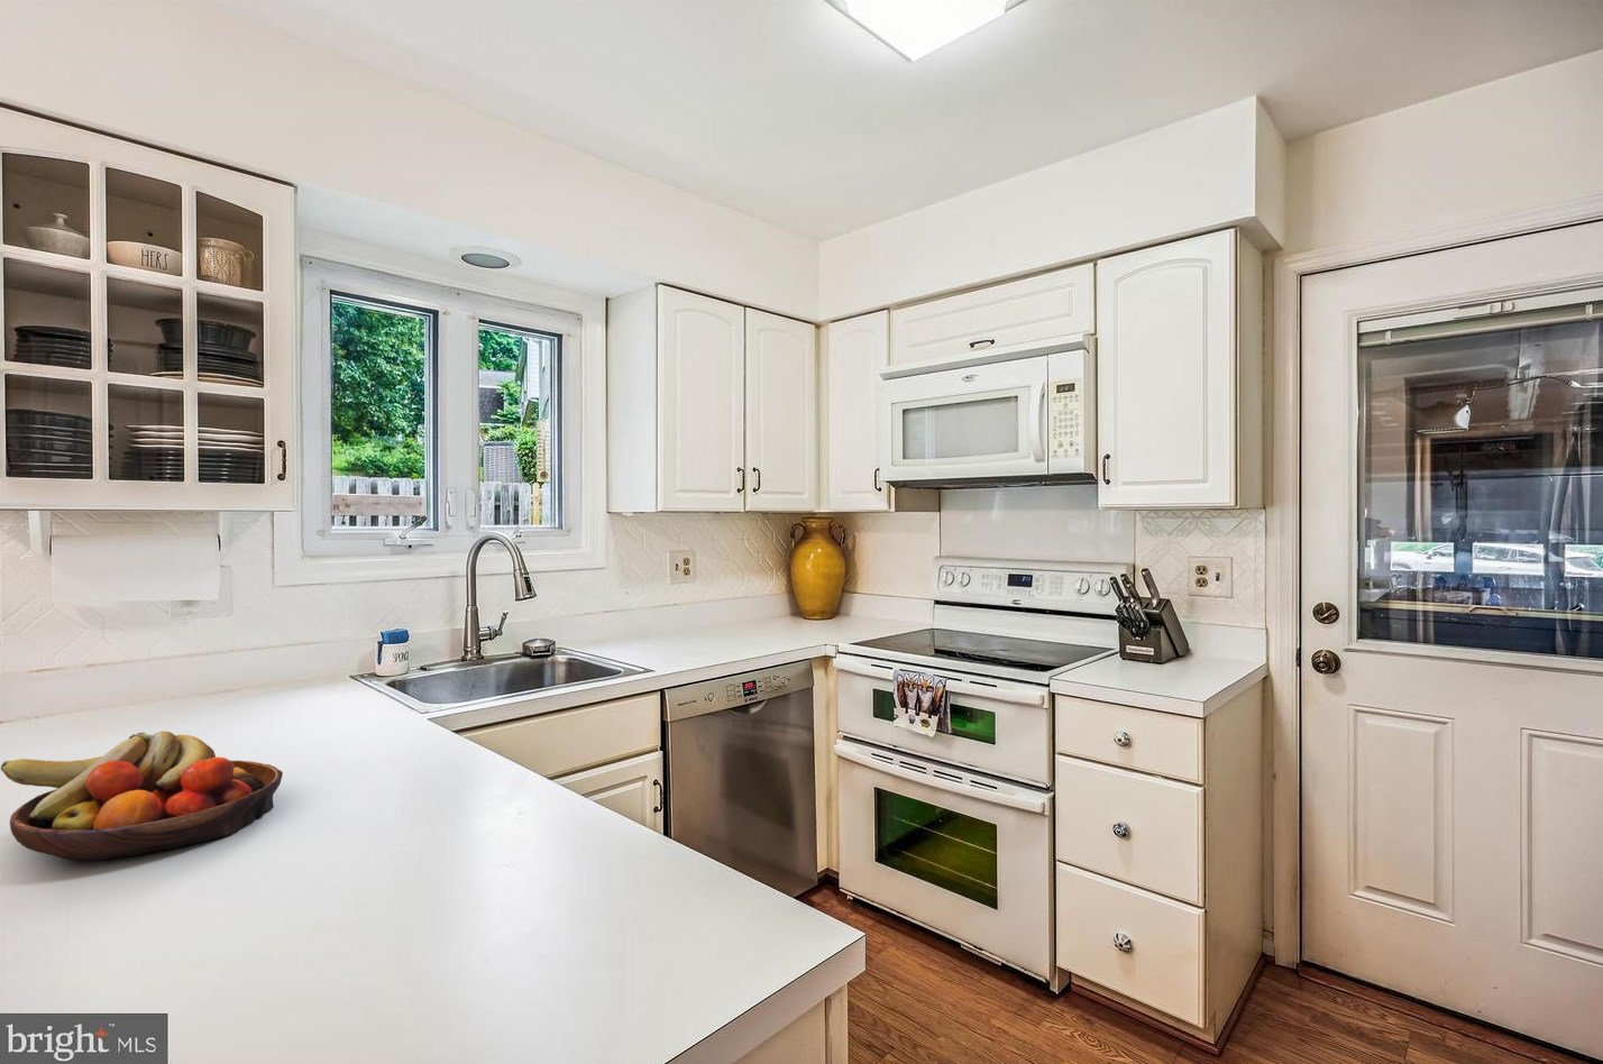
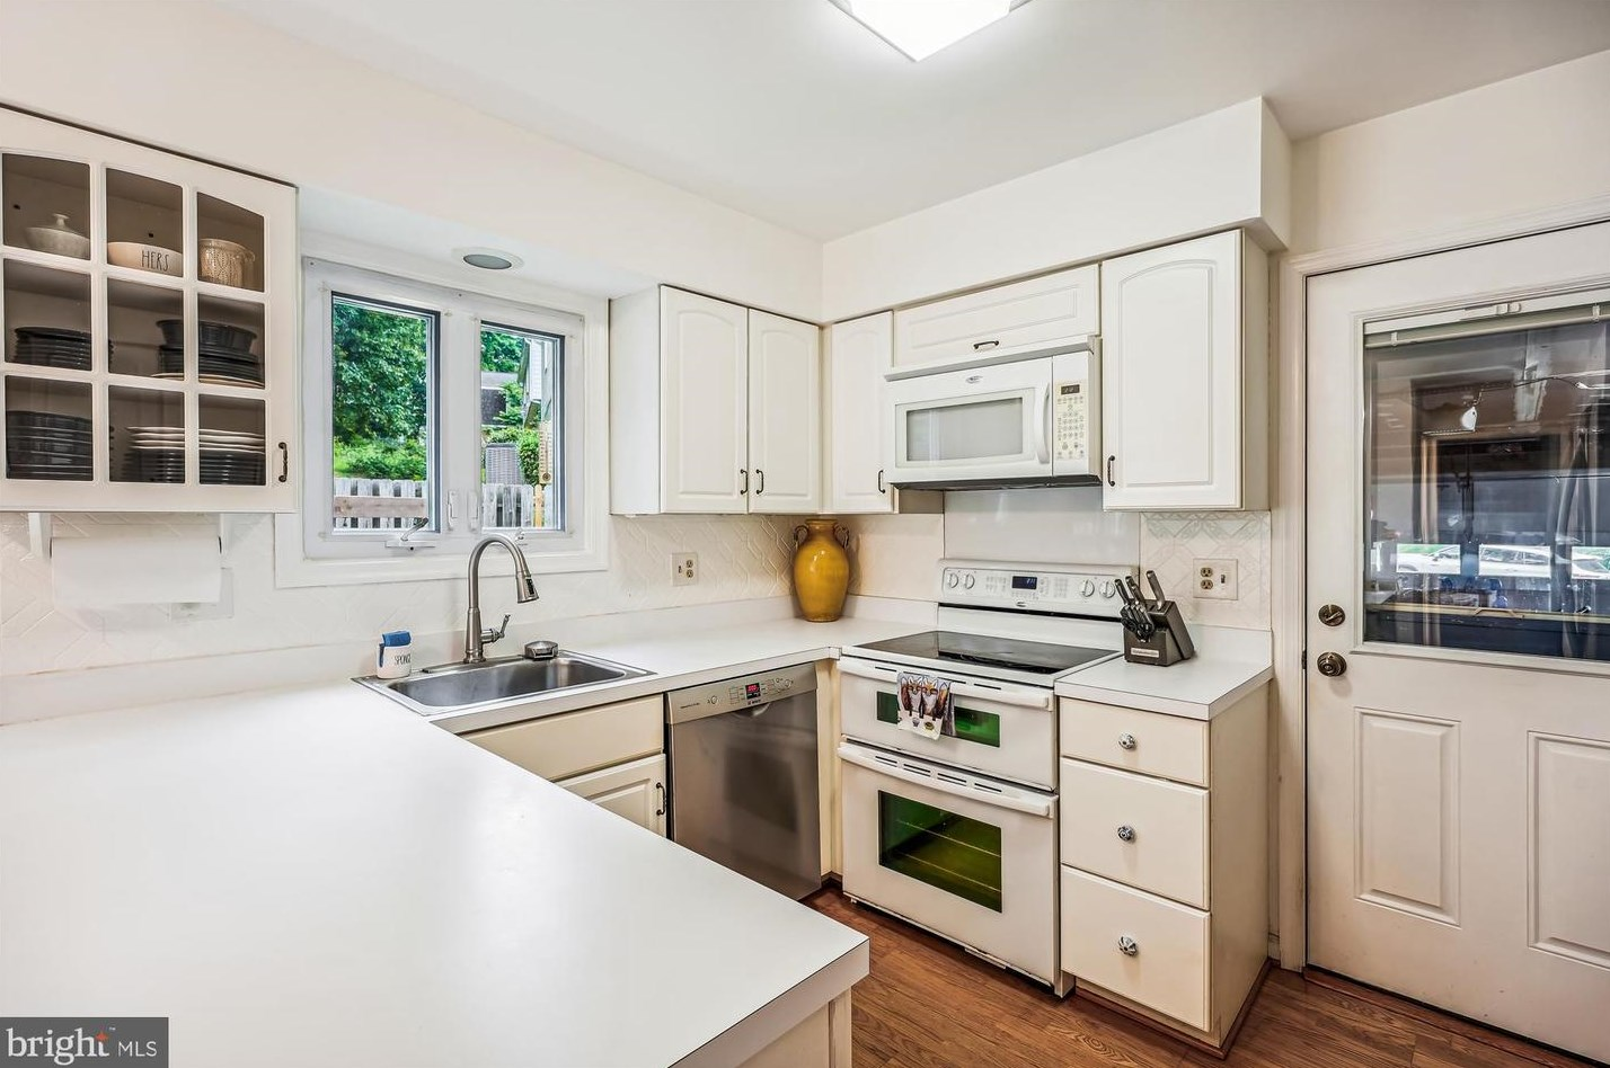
- fruit bowl [0,729,284,862]
